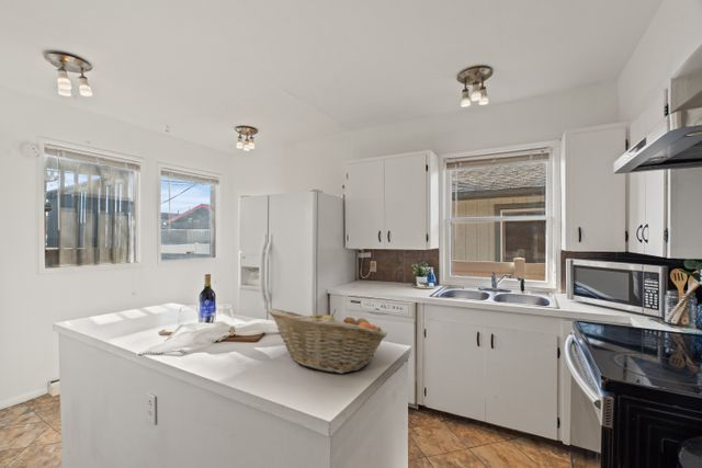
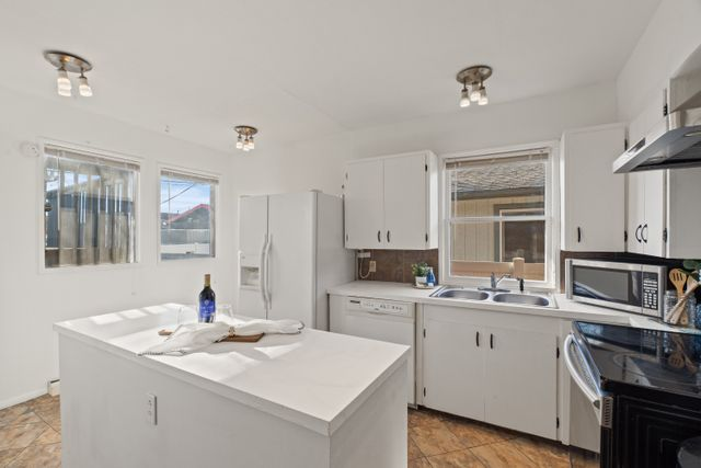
- fruit basket [267,308,388,375]
